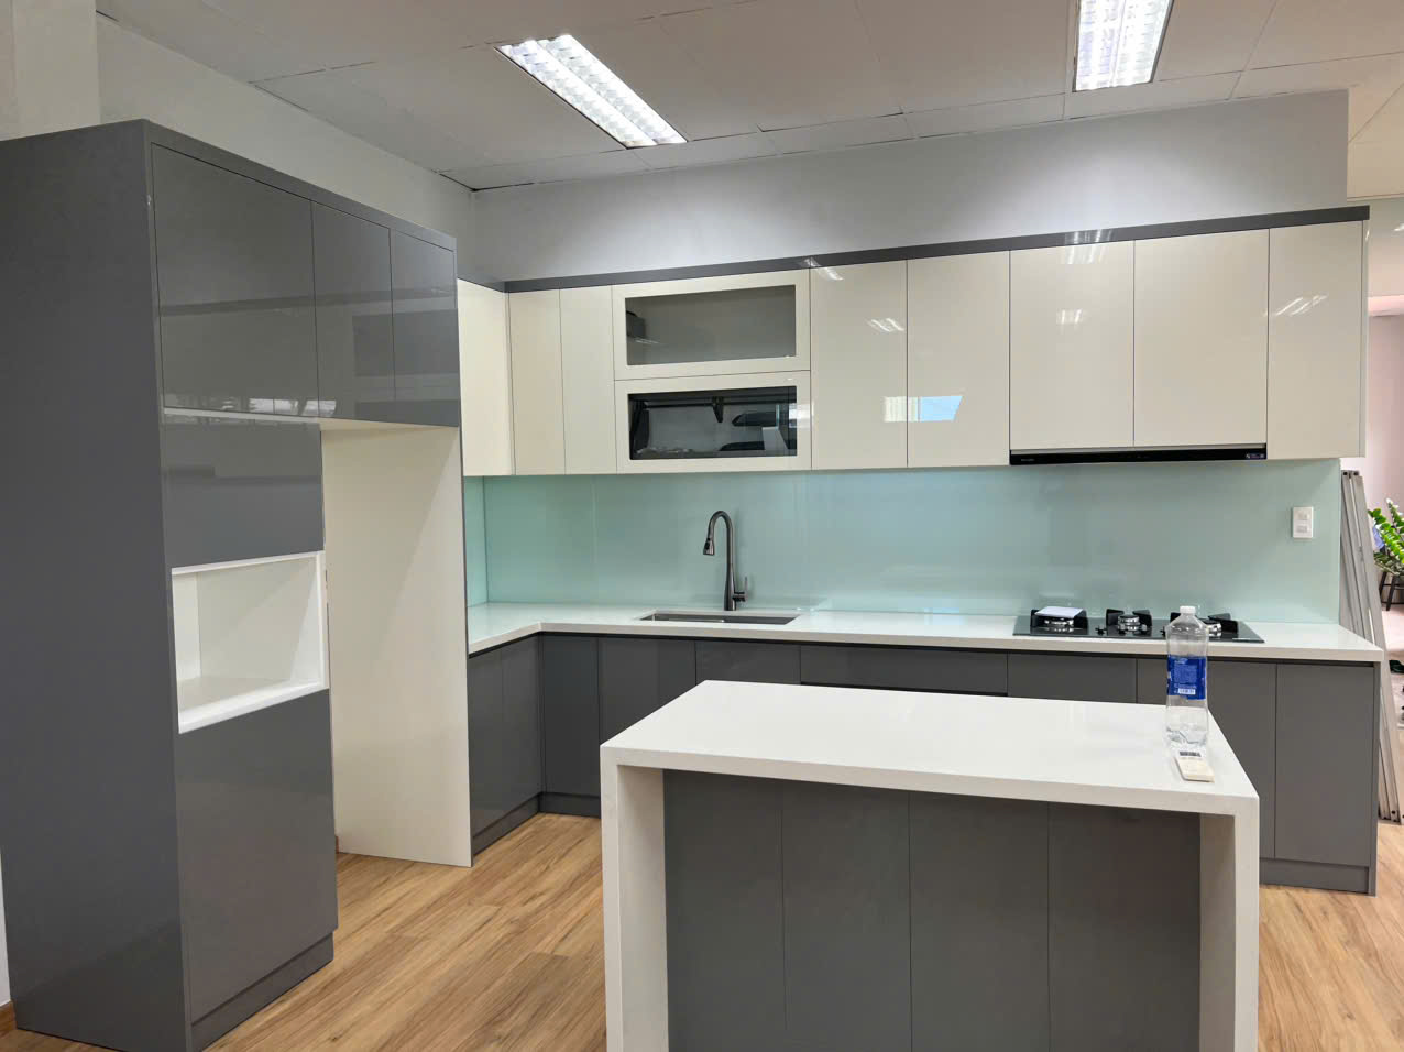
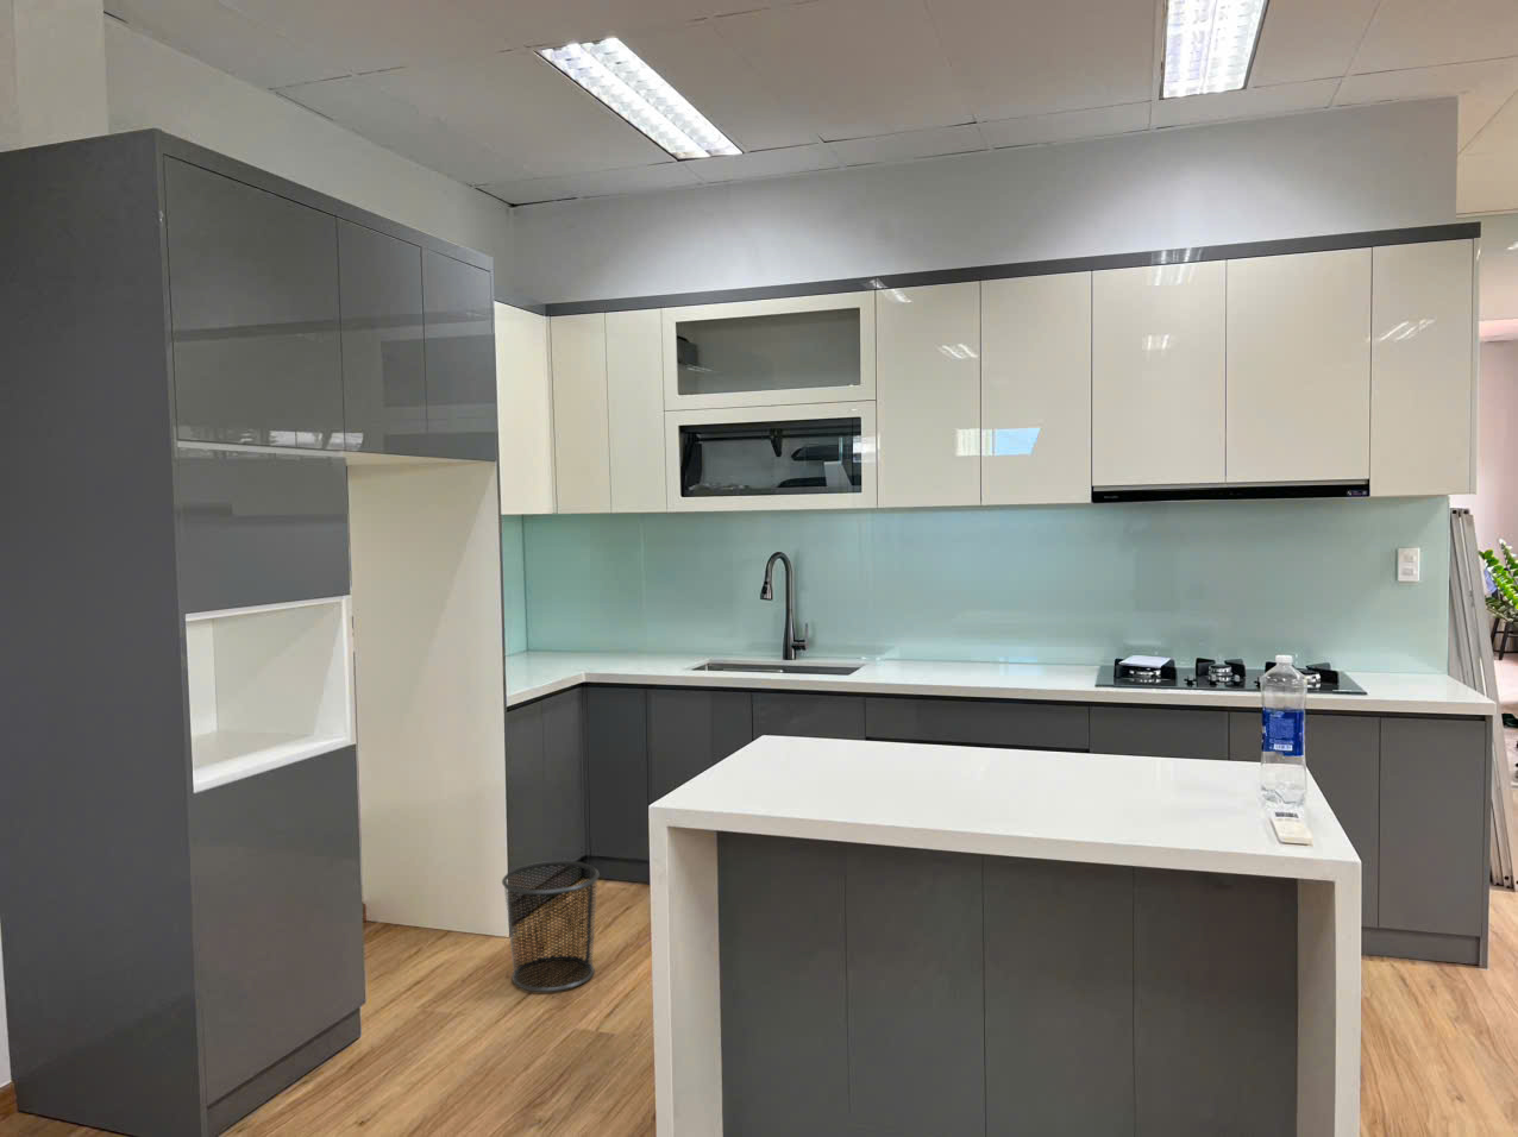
+ trash can [500,860,601,994]
